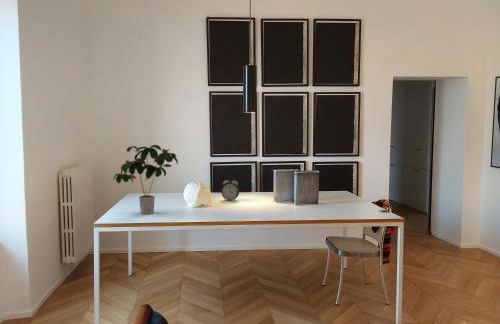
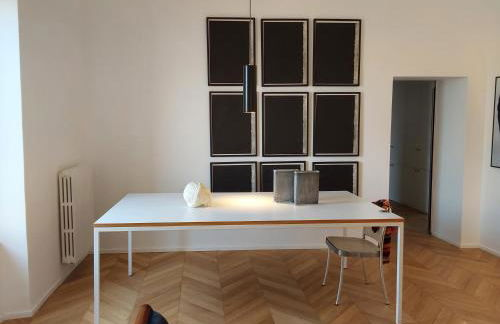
- alarm clock [220,176,240,201]
- potted plant [113,144,179,215]
